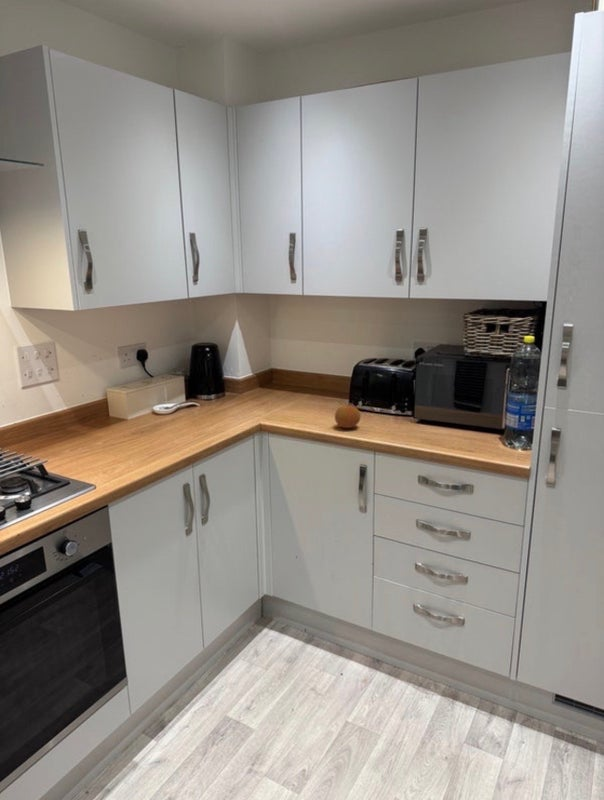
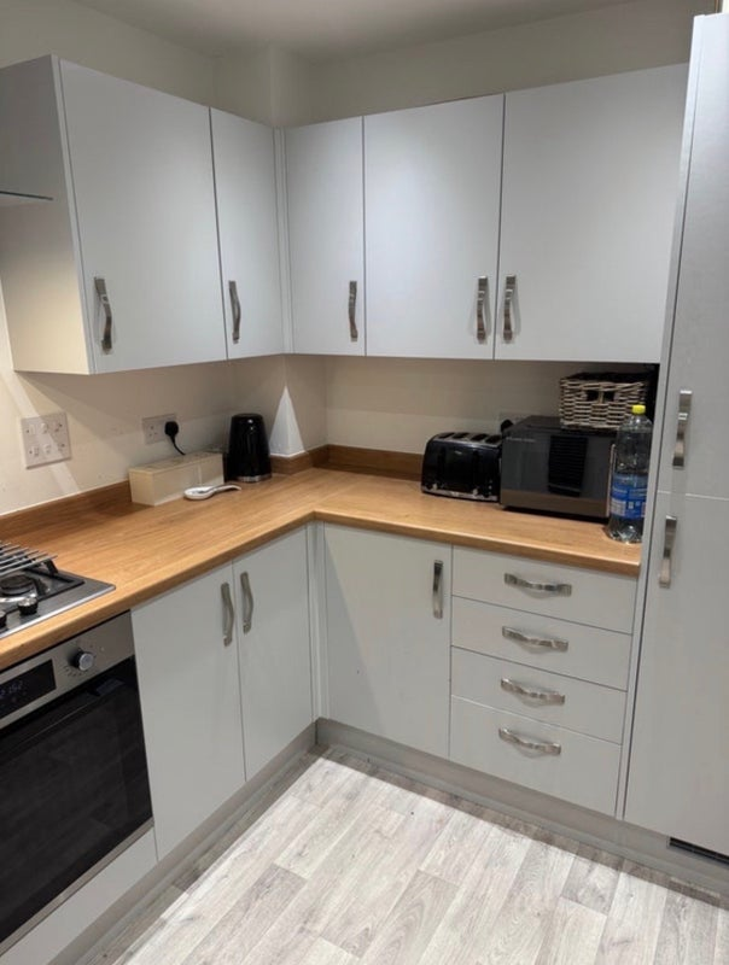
- fruit [334,404,361,429]
